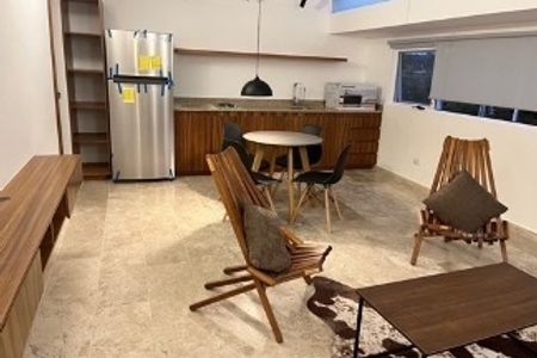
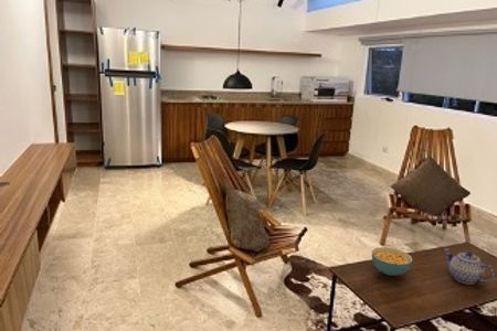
+ teapot [443,248,495,286]
+ cereal bowl [371,246,414,277]
